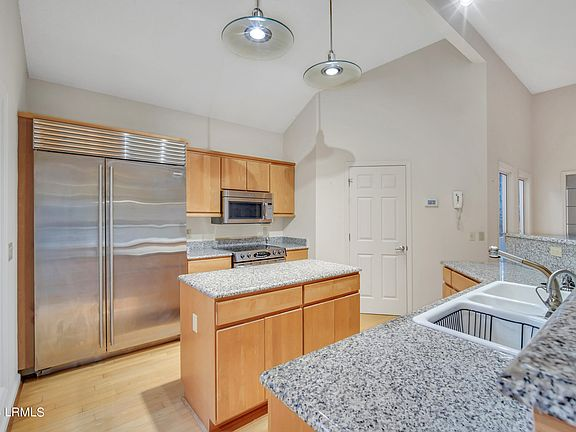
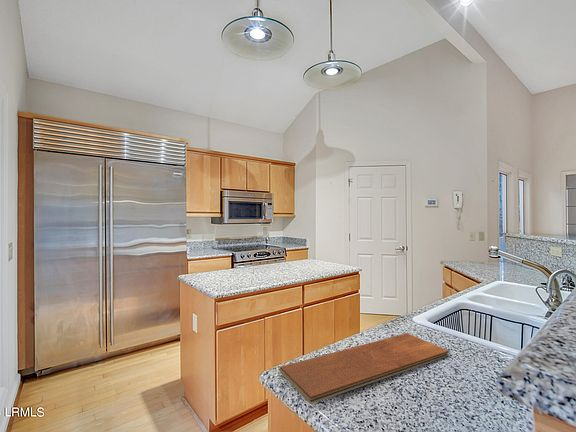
+ chopping board [278,332,450,405]
